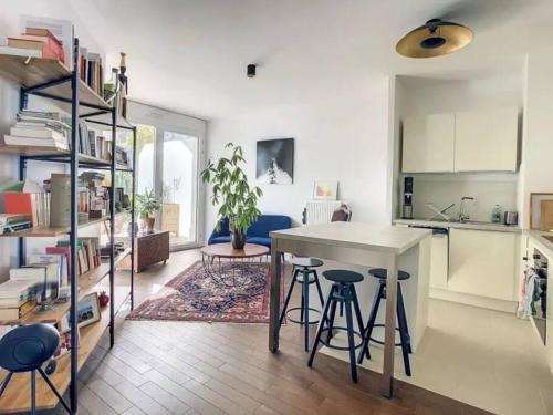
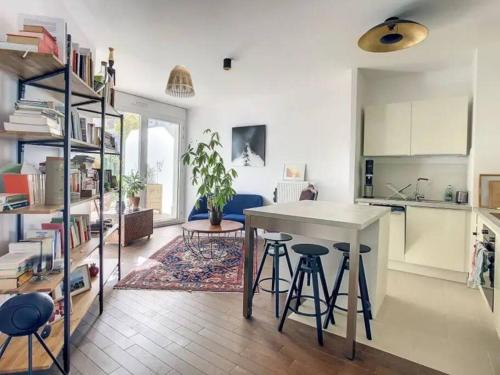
+ lamp shade [164,64,196,99]
